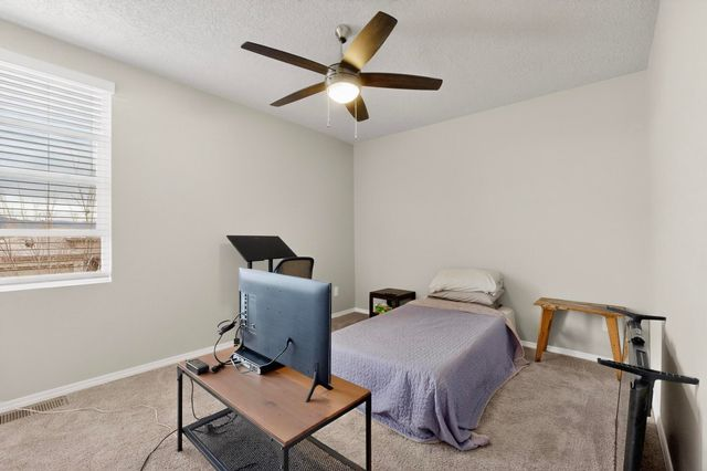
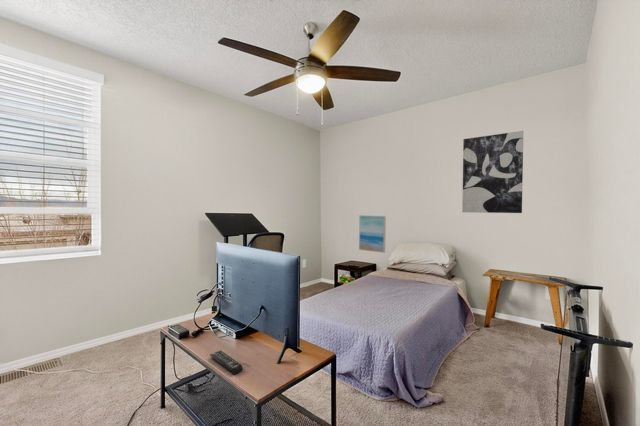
+ wall art [461,130,524,214]
+ wall art [358,214,387,254]
+ remote control [209,349,244,375]
